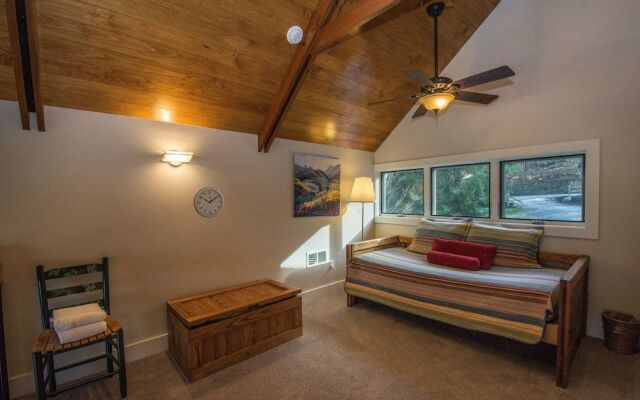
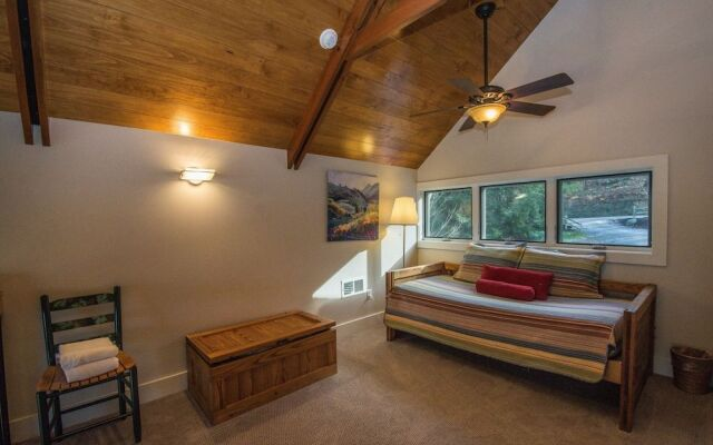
- wall clock [192,186,225,219]
